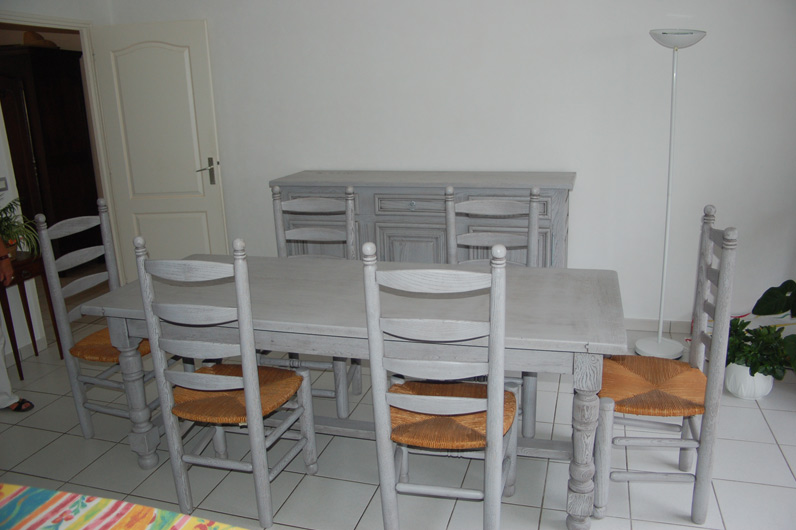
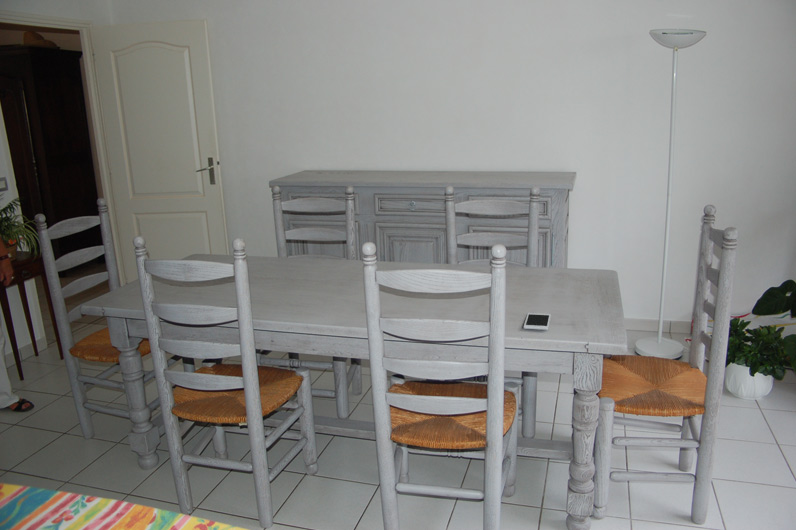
+ cell phone [523,312,552,331]
